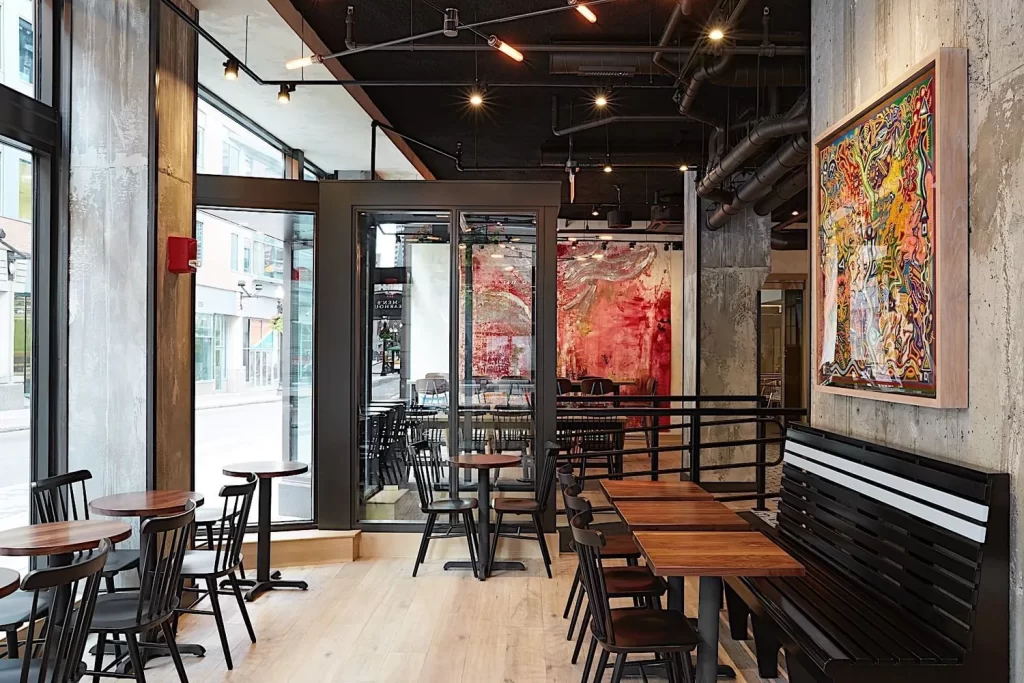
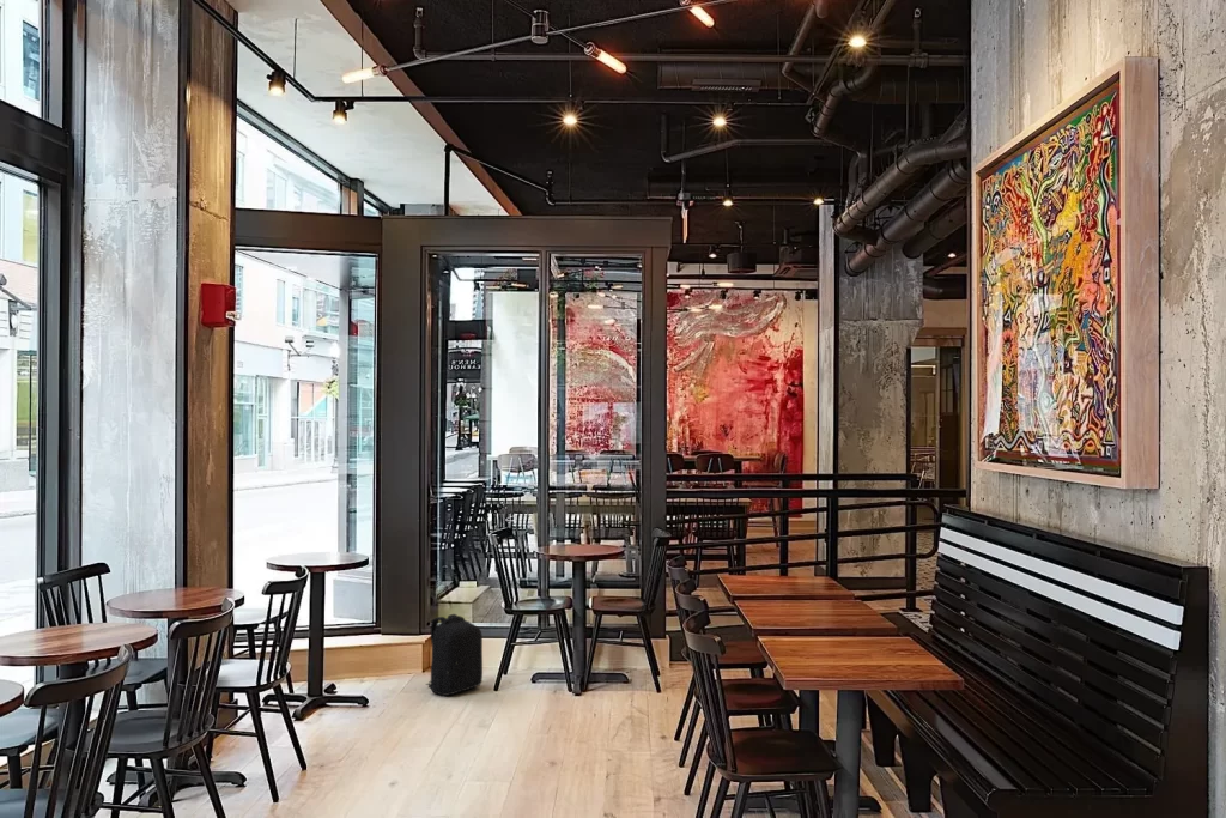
+ backpack [424,613,484,697]
